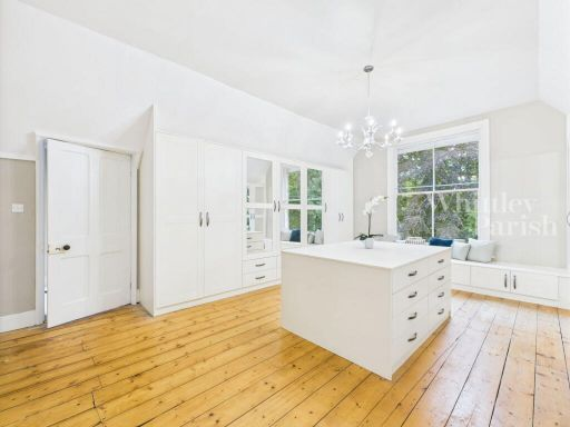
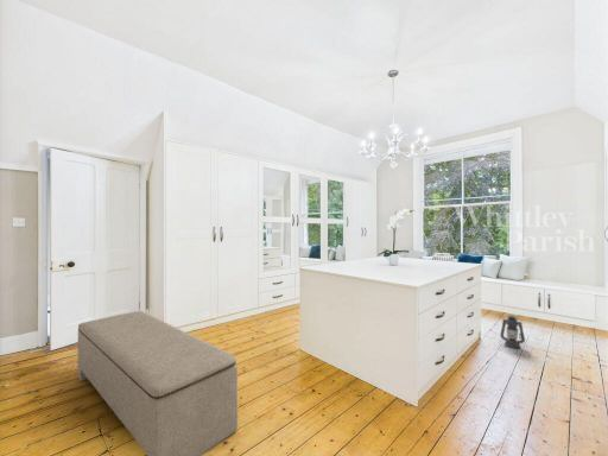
+ bench [77,310,239,456]
+ lantern [499,314,526,349]
